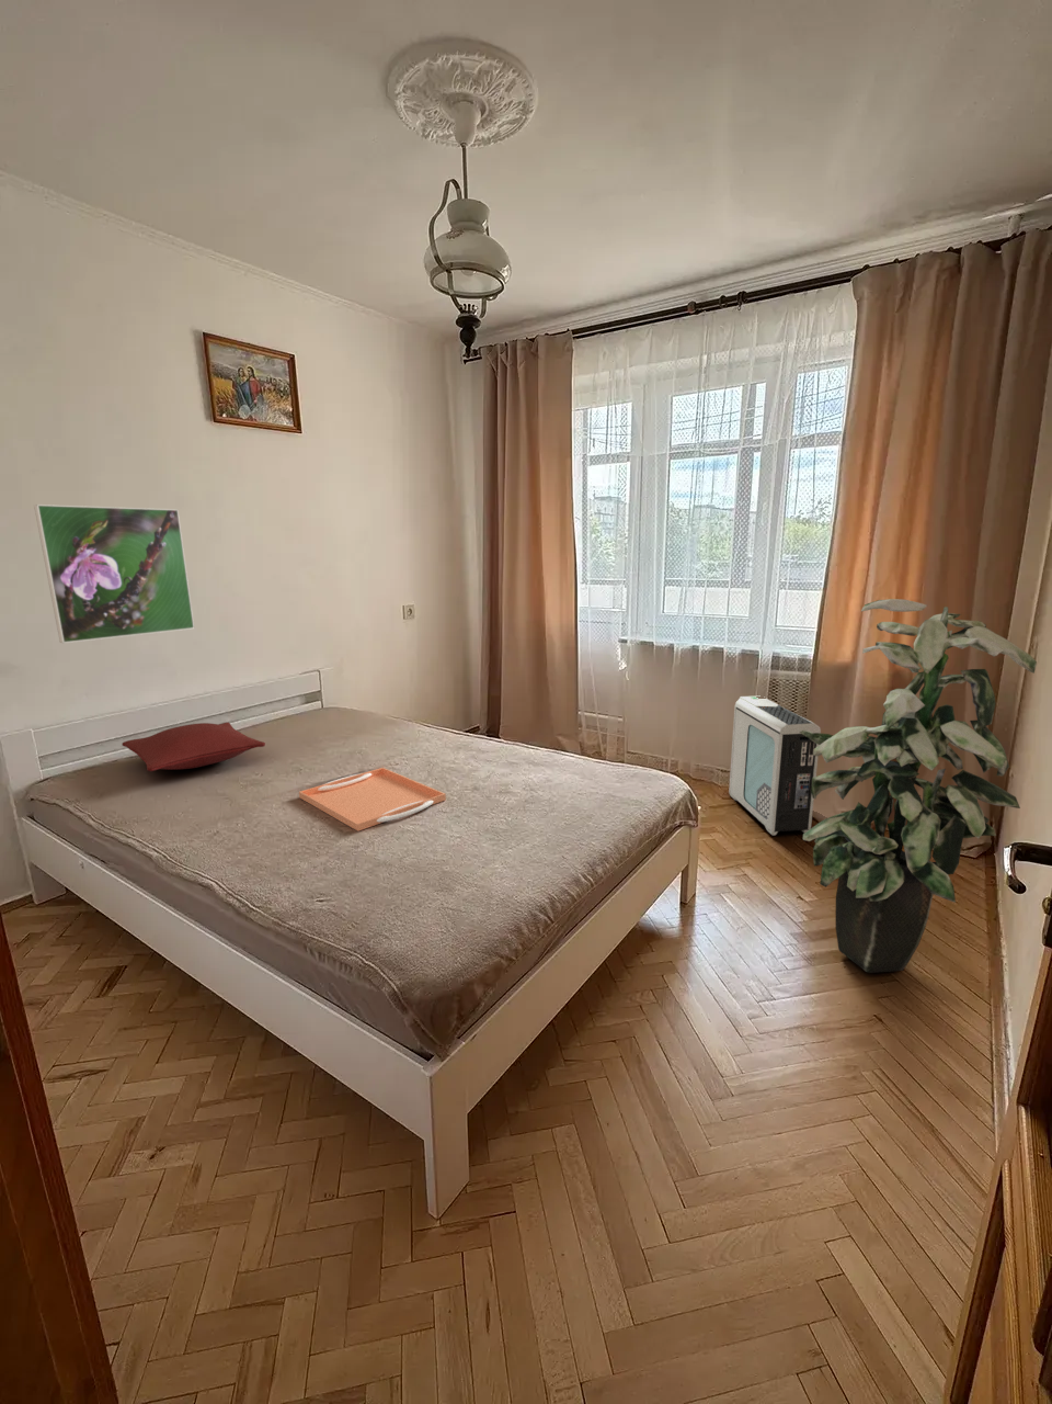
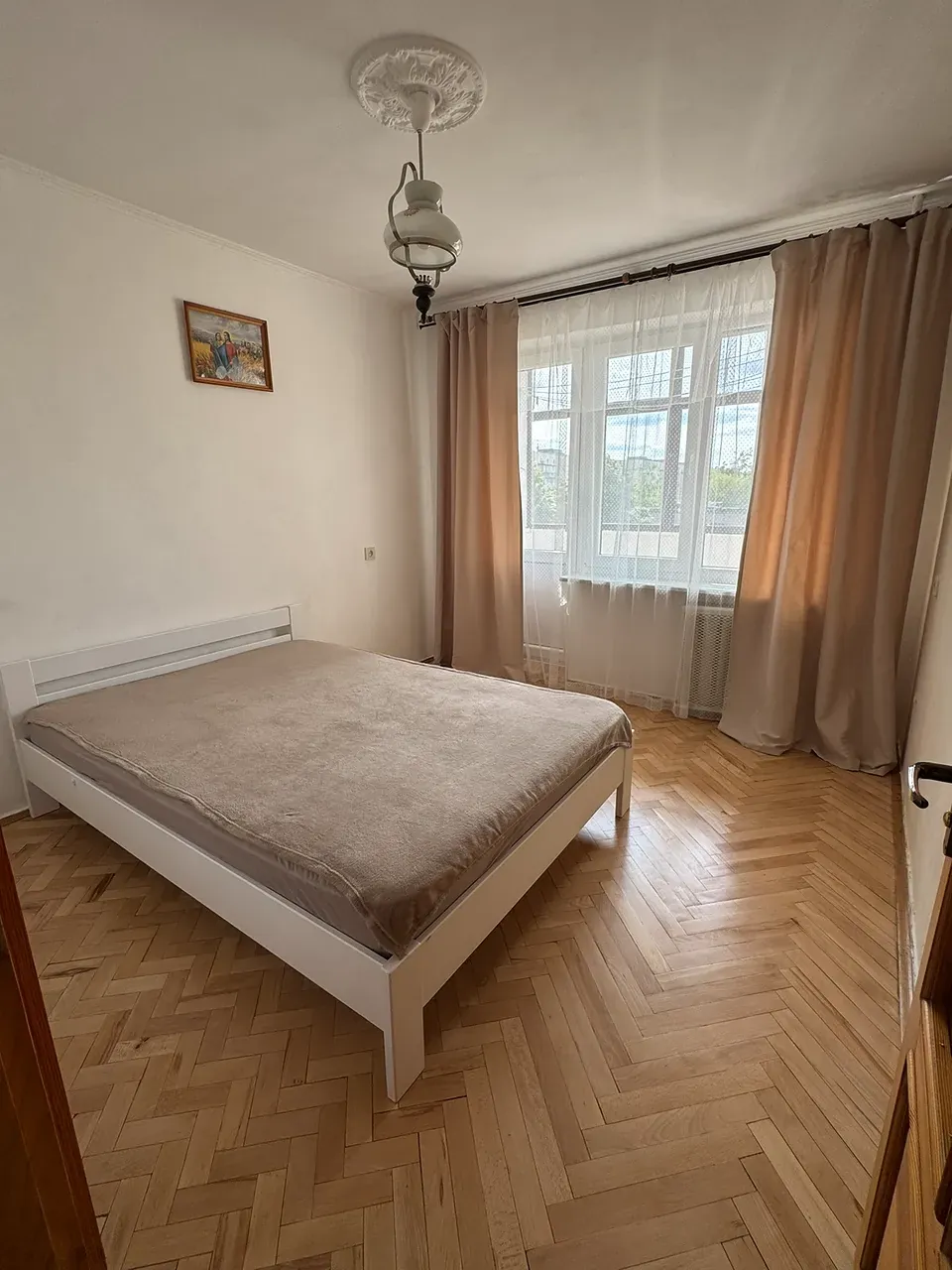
- indoor plant [800,598,1038,974]
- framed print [33,503,196,643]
- serving tray [298,767,448,832]
- air purifier [727,695,822,837]
- pillow [120,722,266,773]
